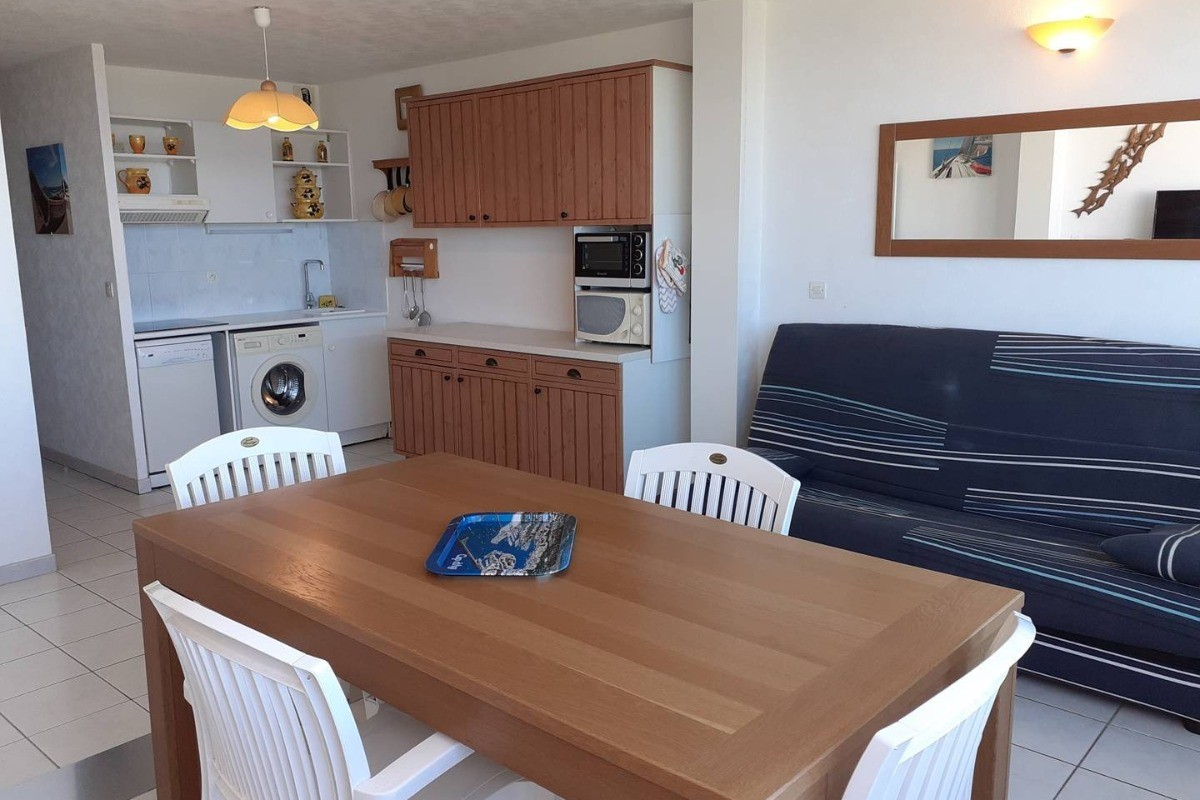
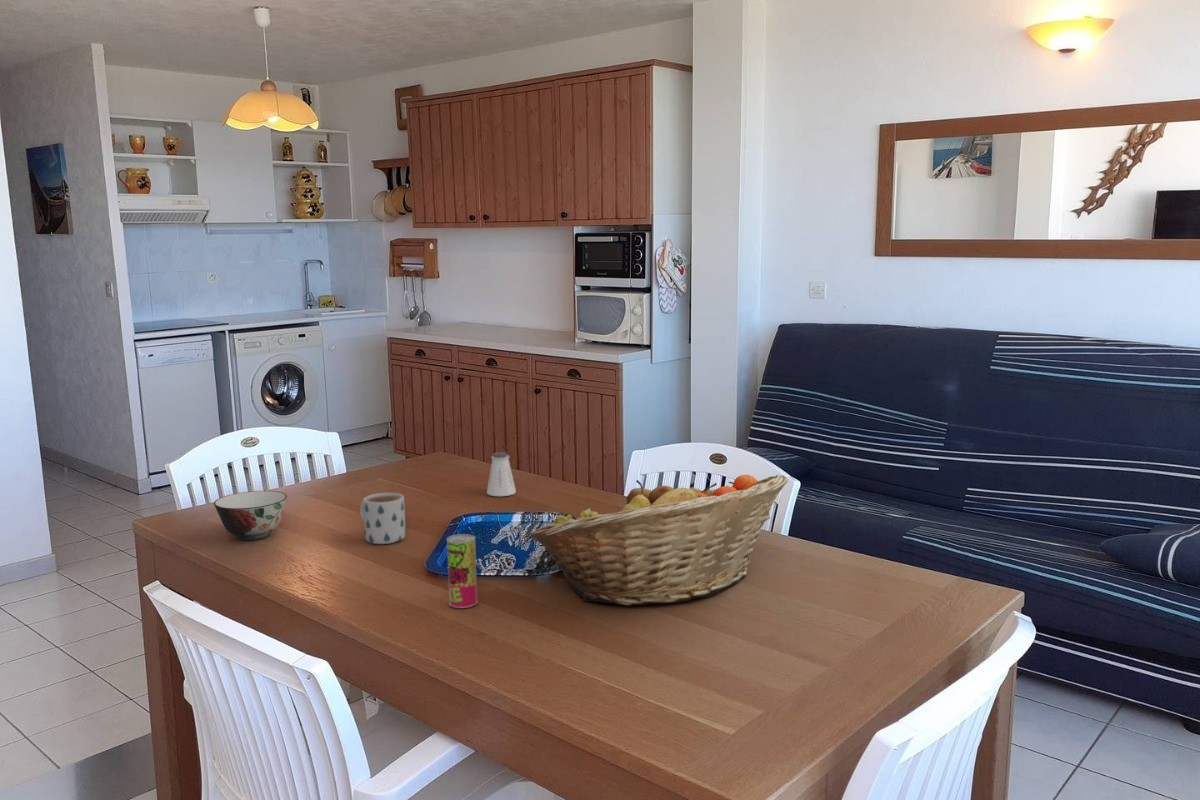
+ soup bowl [213,490,288,541]
+ mug [359,492,407,545]
+ beverage can [446,533,479,609]
+ fruit basket [529,474,789,606]
+ saltshaker [486,451,517,497]
